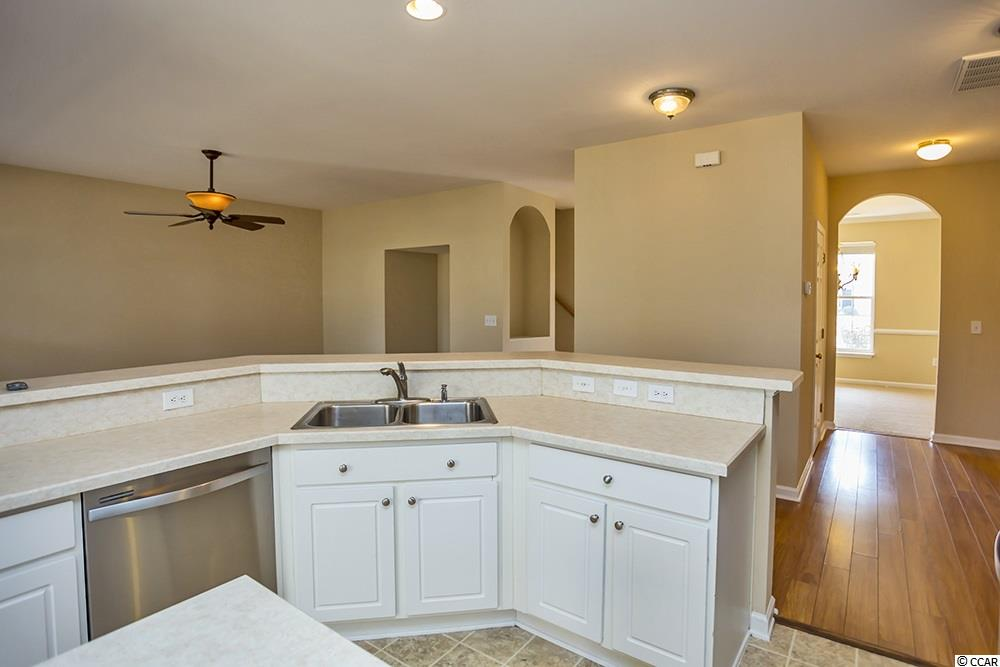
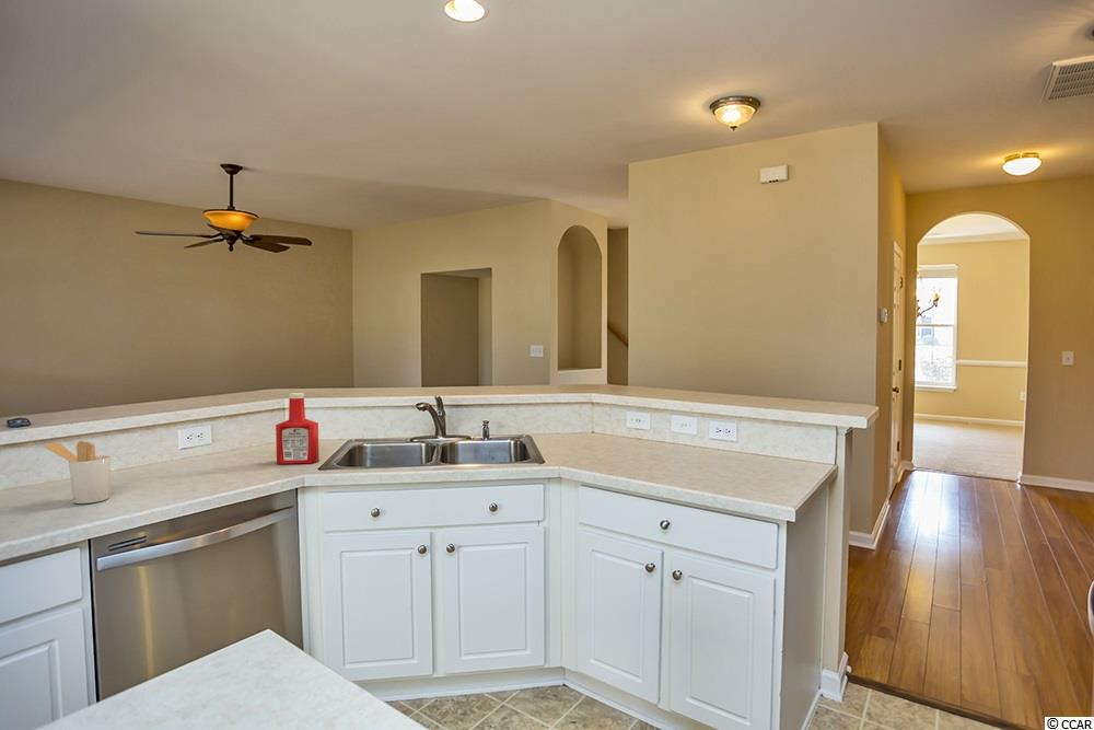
+ utensil holder [43,440,112,505]
+ soap bottle [275,392,321,465]
